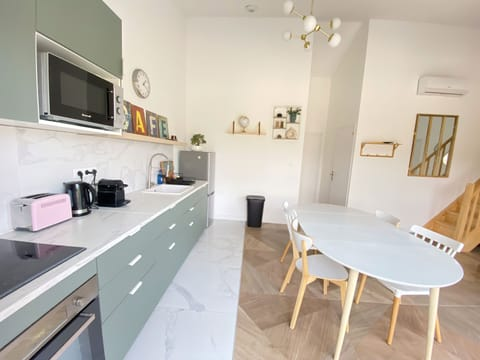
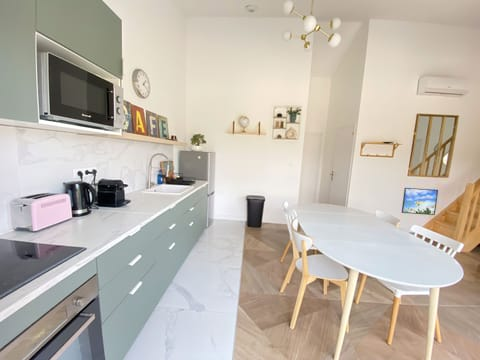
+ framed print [401,187,439,216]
